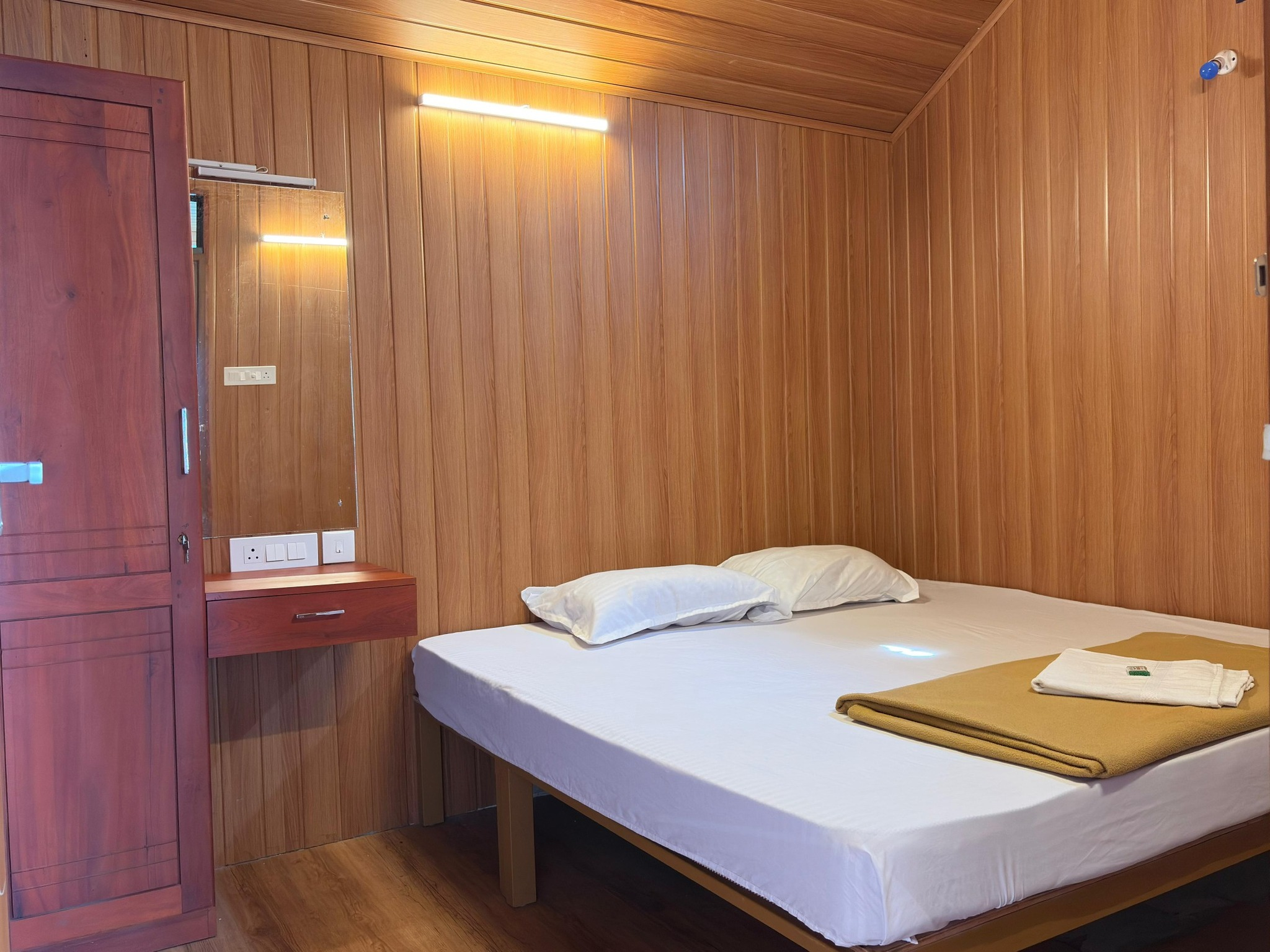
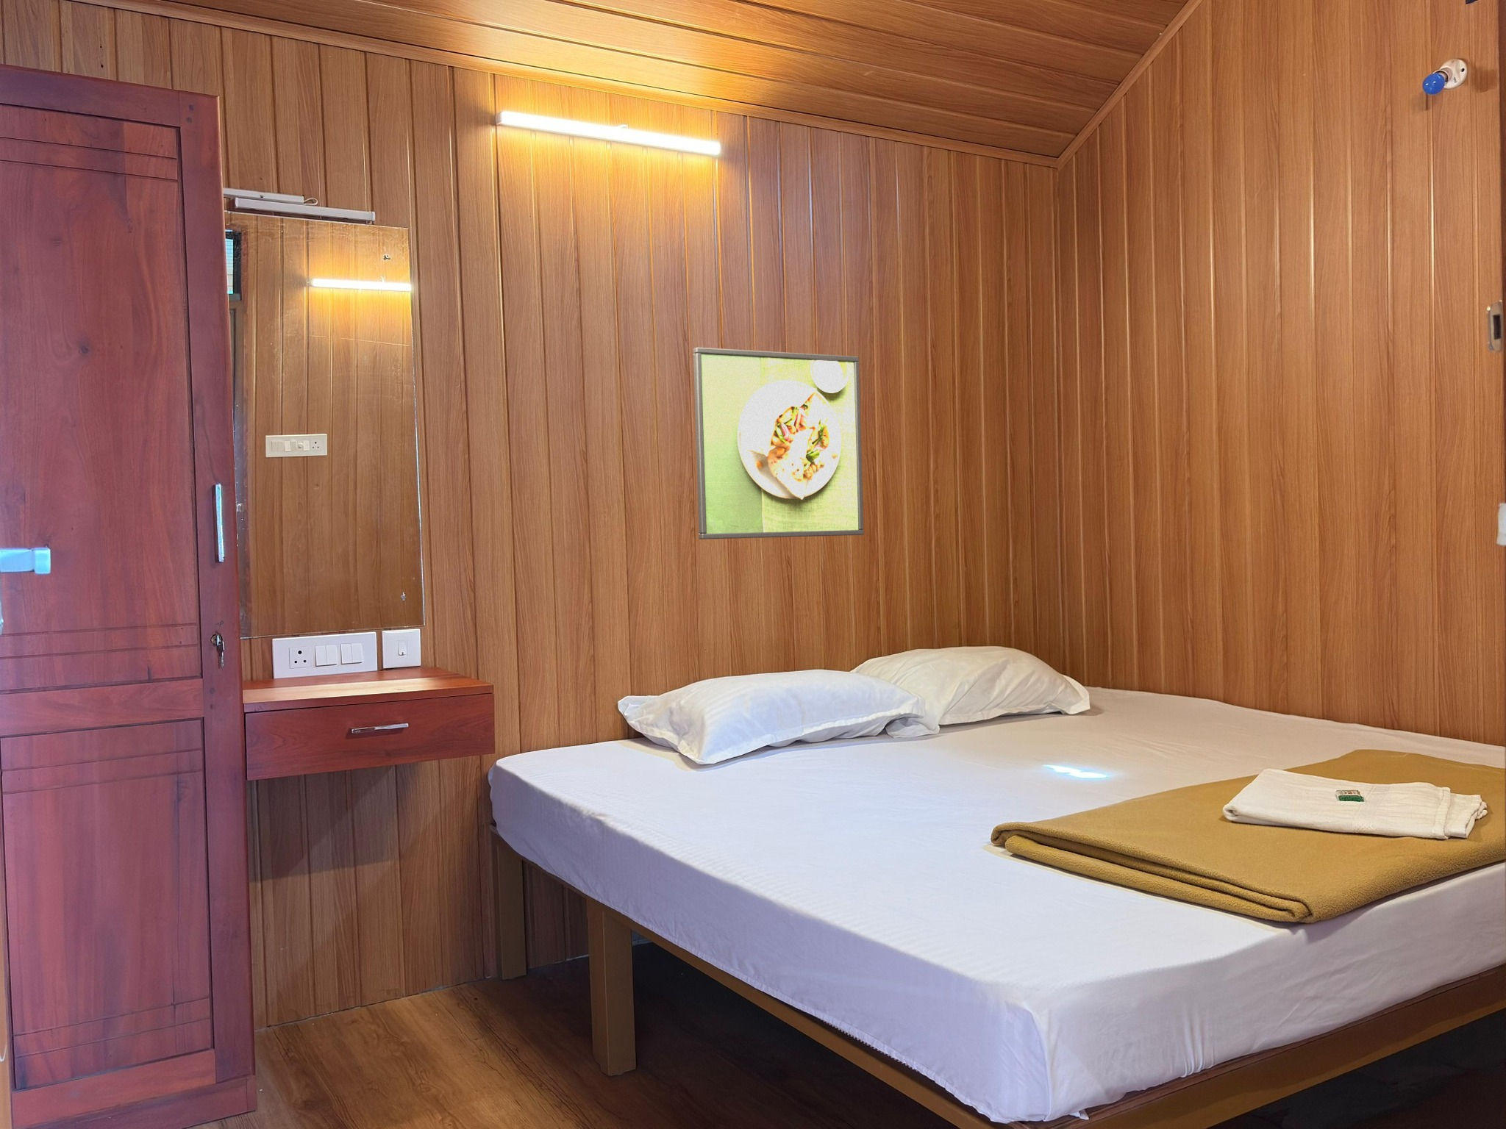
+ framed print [693,347,864,541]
